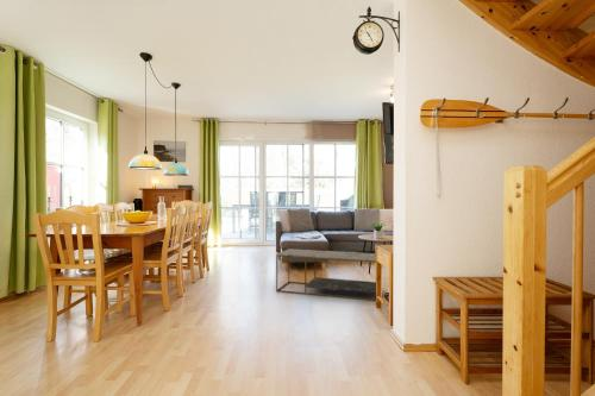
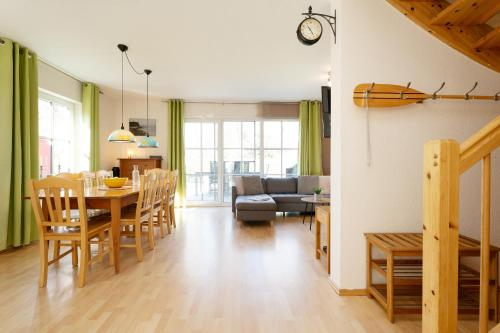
- coffee table [275,247,377,302]
